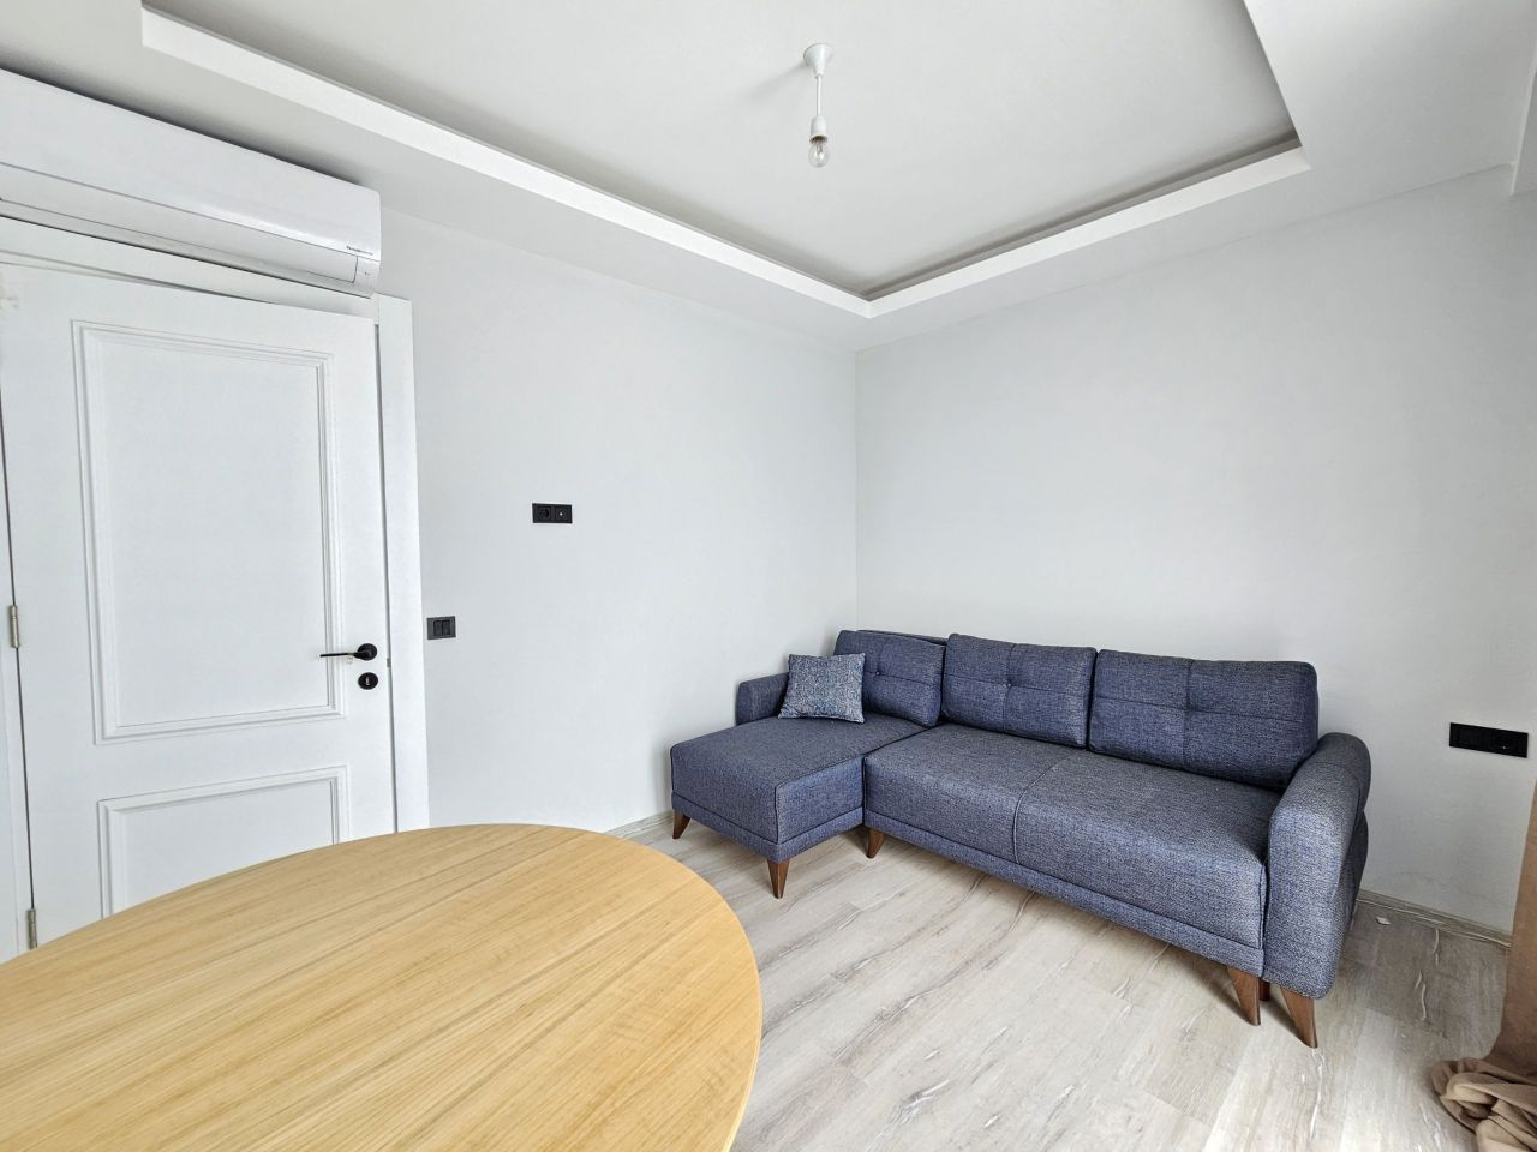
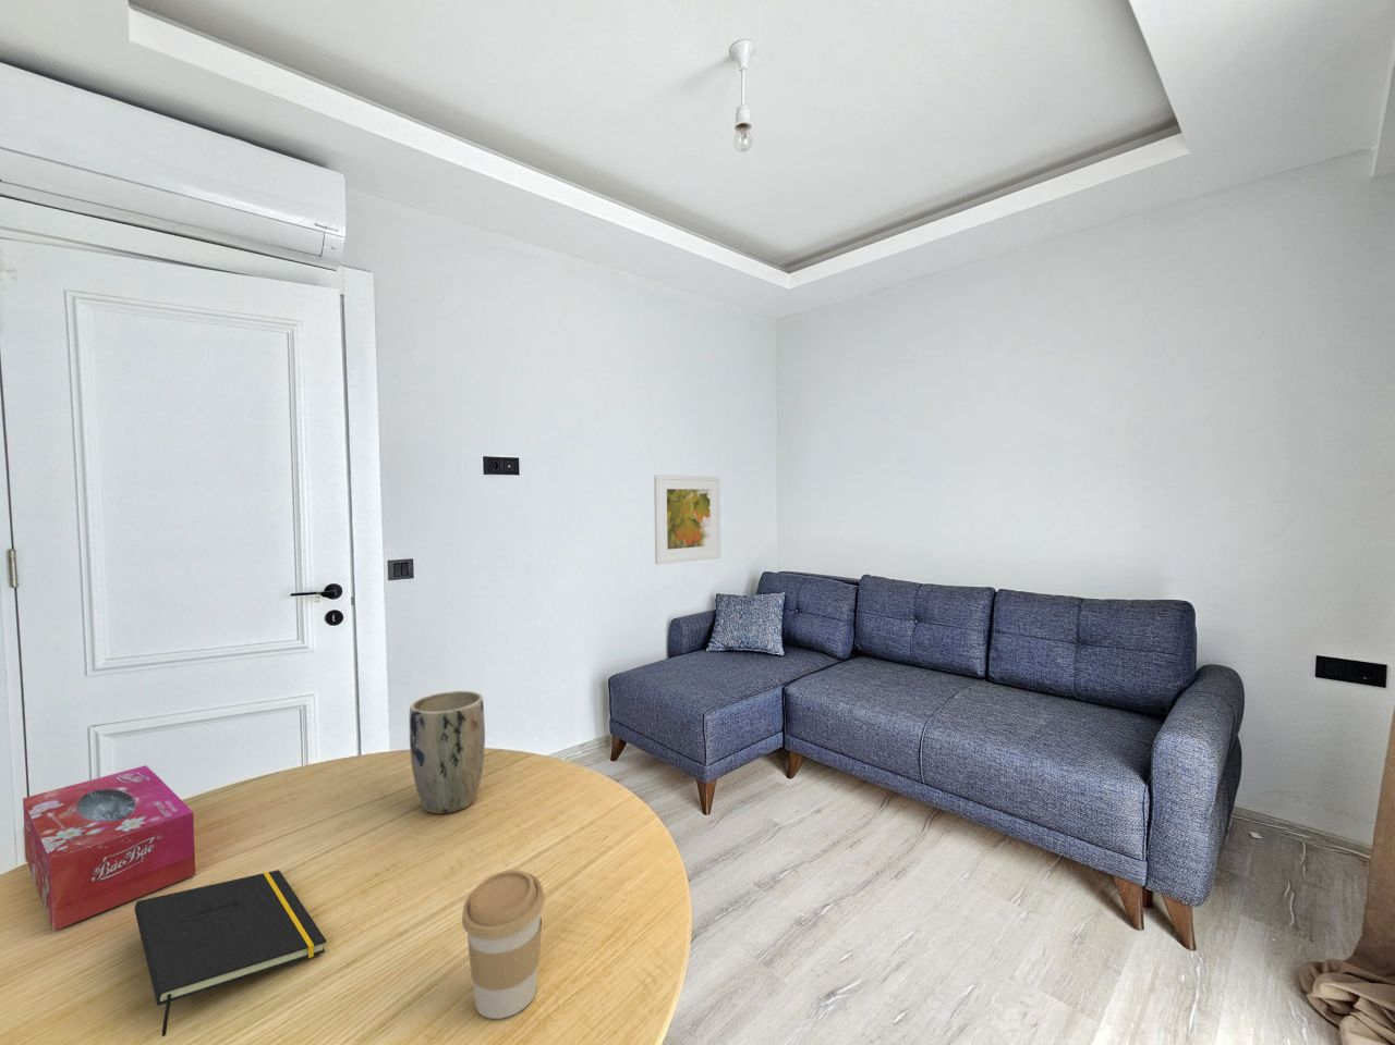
+ tissue box [22,764,197,932]
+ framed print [652,473,722,565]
+ notepad [134,868,328,1037]
+ coffee cup [461,868,546,1020]
+ plant pot [409,690,487,814]
